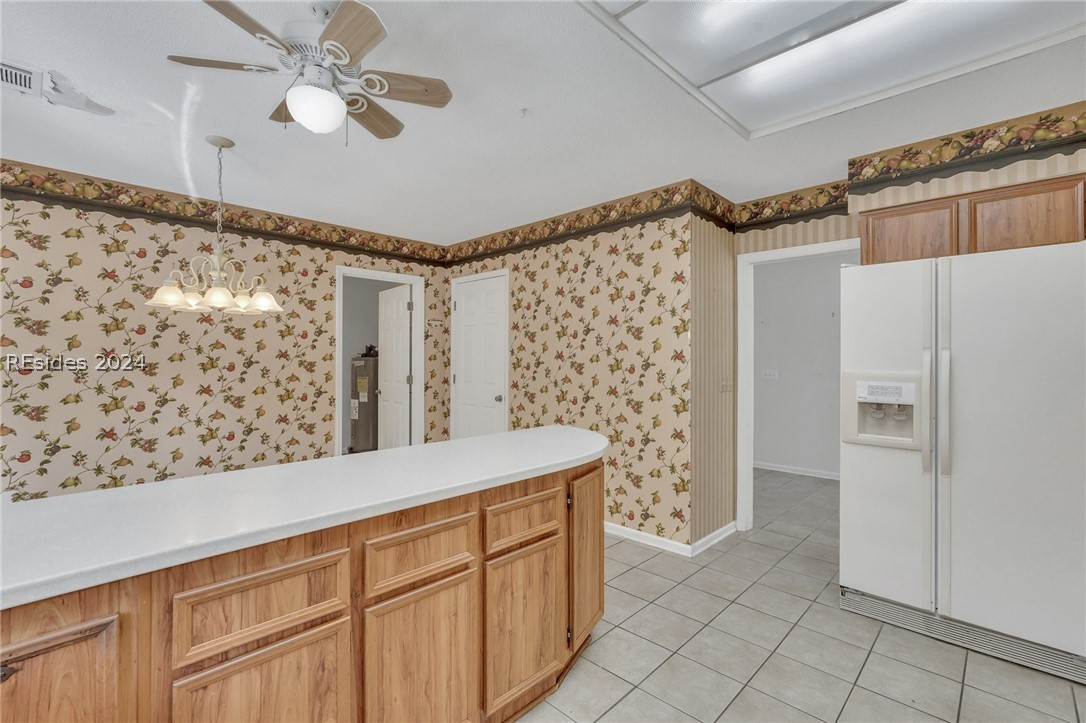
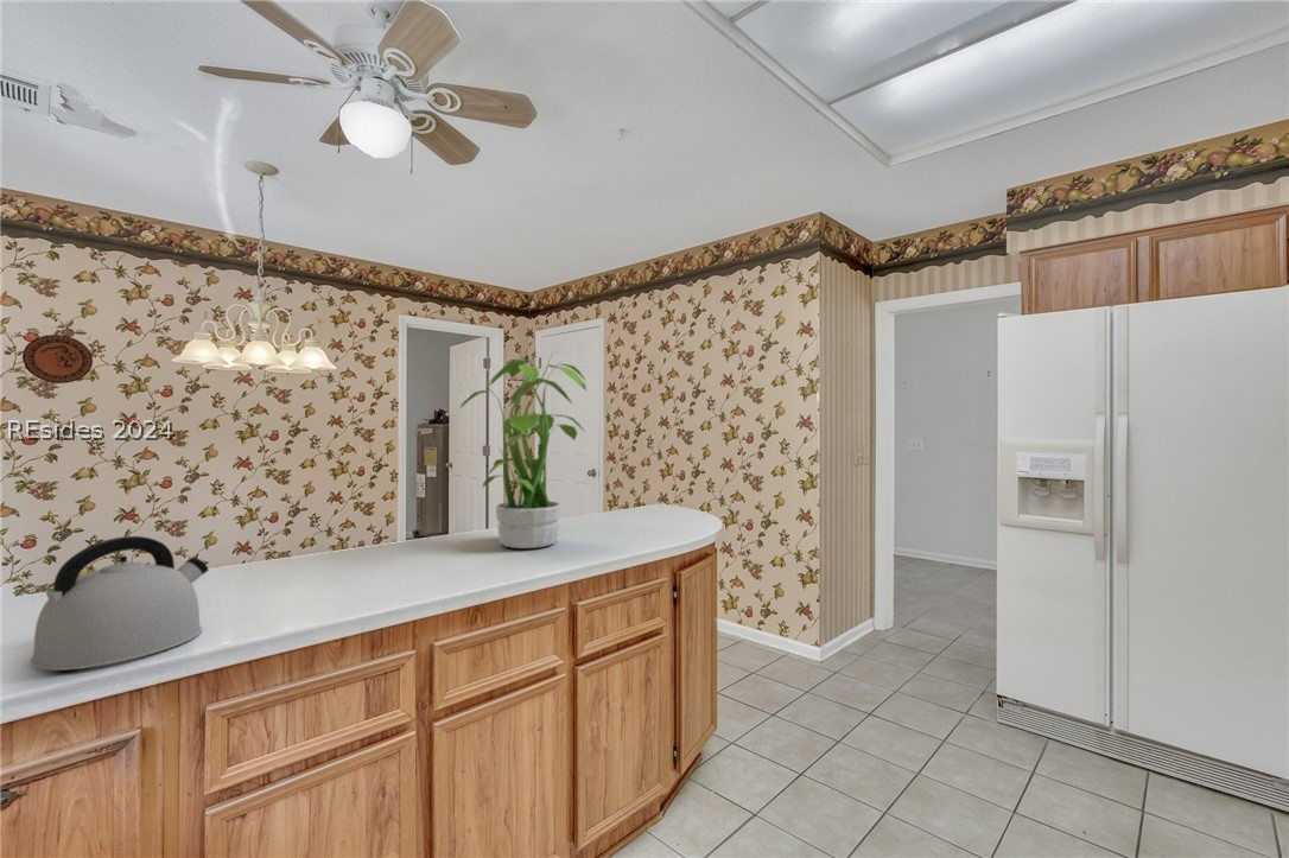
+ kettle [30,535,210,672]
+ decorative plate [21,333,94,384]
+ potted plant [458,351,589,549]
